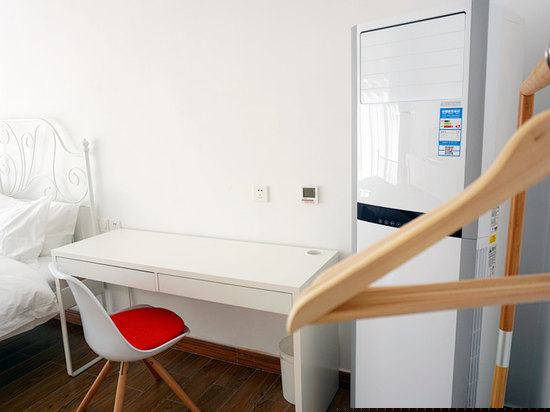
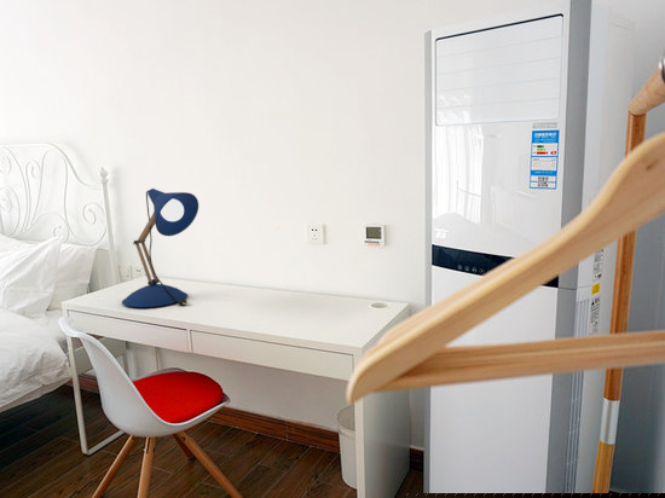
+ desk lamp [121,187,199,308]
